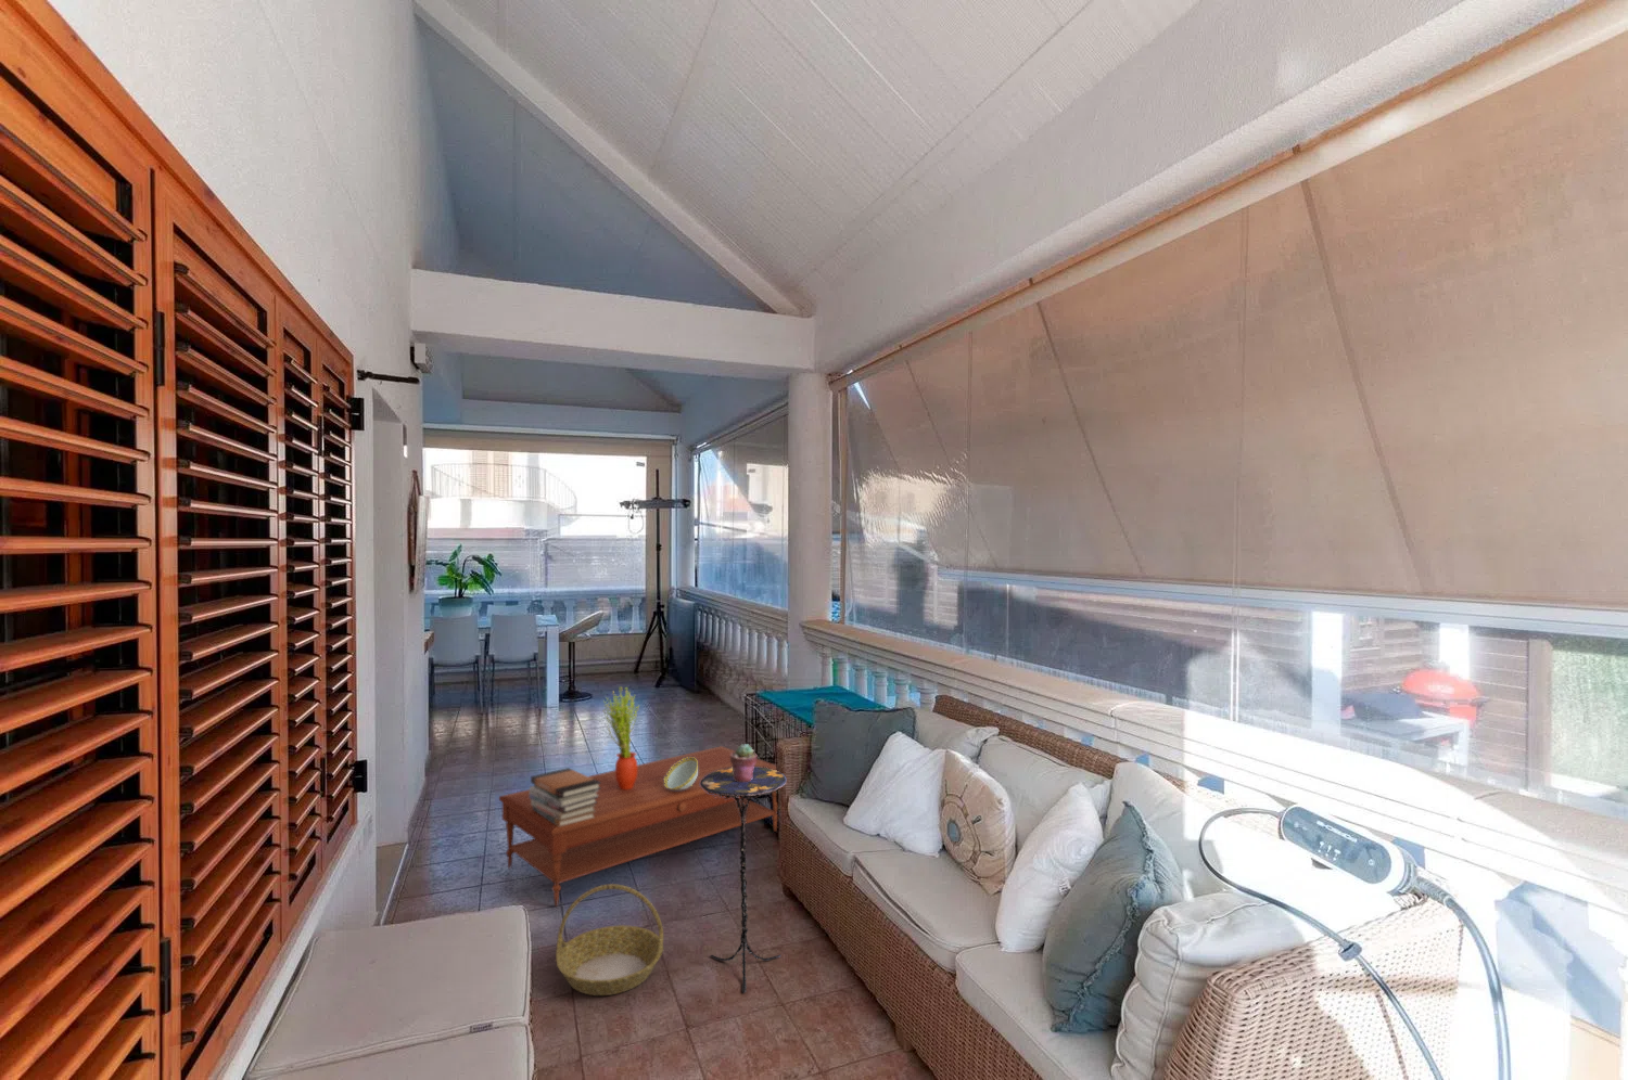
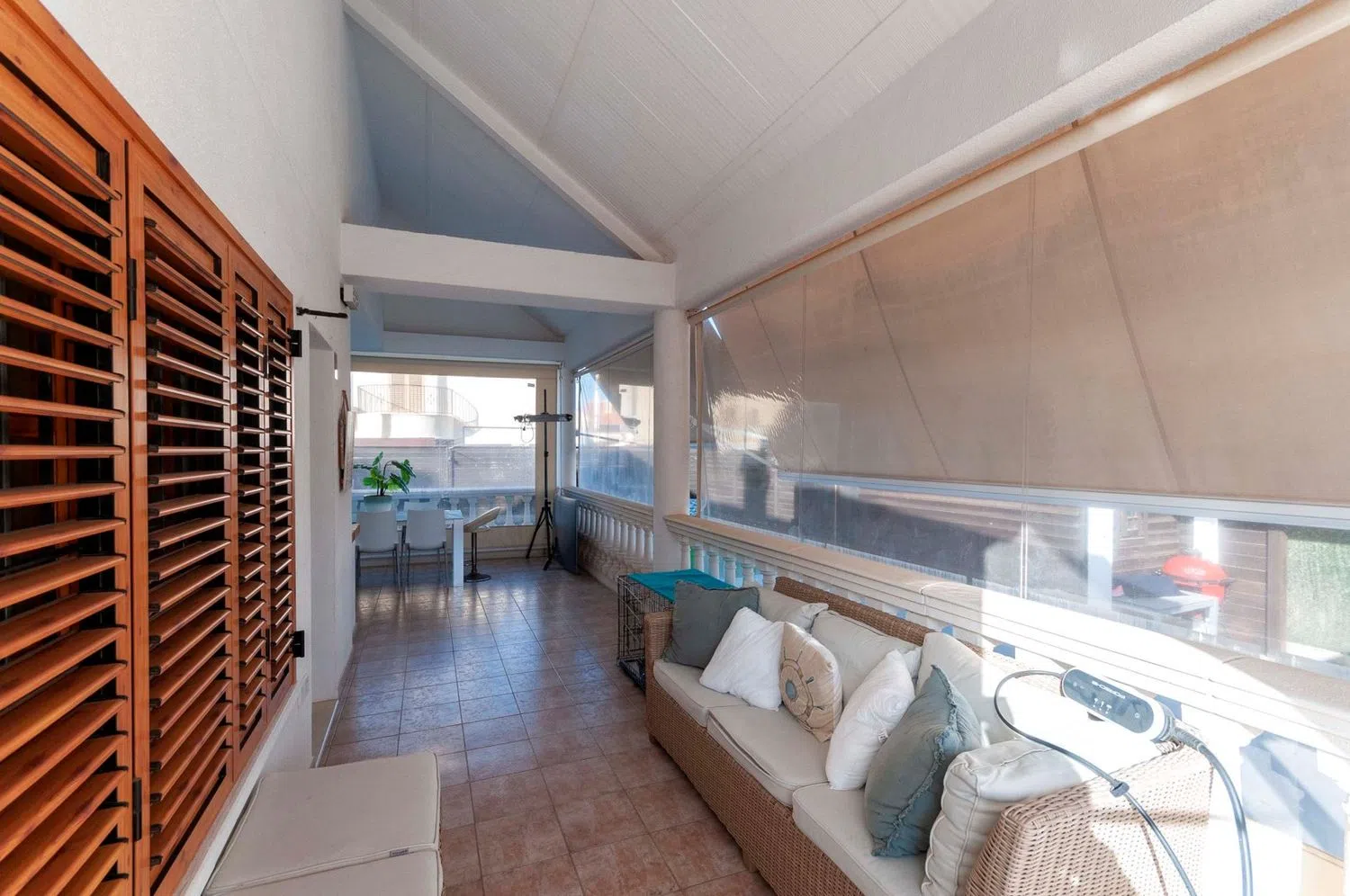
- decorative bowl [663,757,698,791]
- side table [701,767,787,994]
- basket [555,882,666,997]
- coffee table [498,745,778,908]
- book stack [528,767,602,827]
- potted plant [603,686,640,790]
- potted succulent [731,742,759,782]
